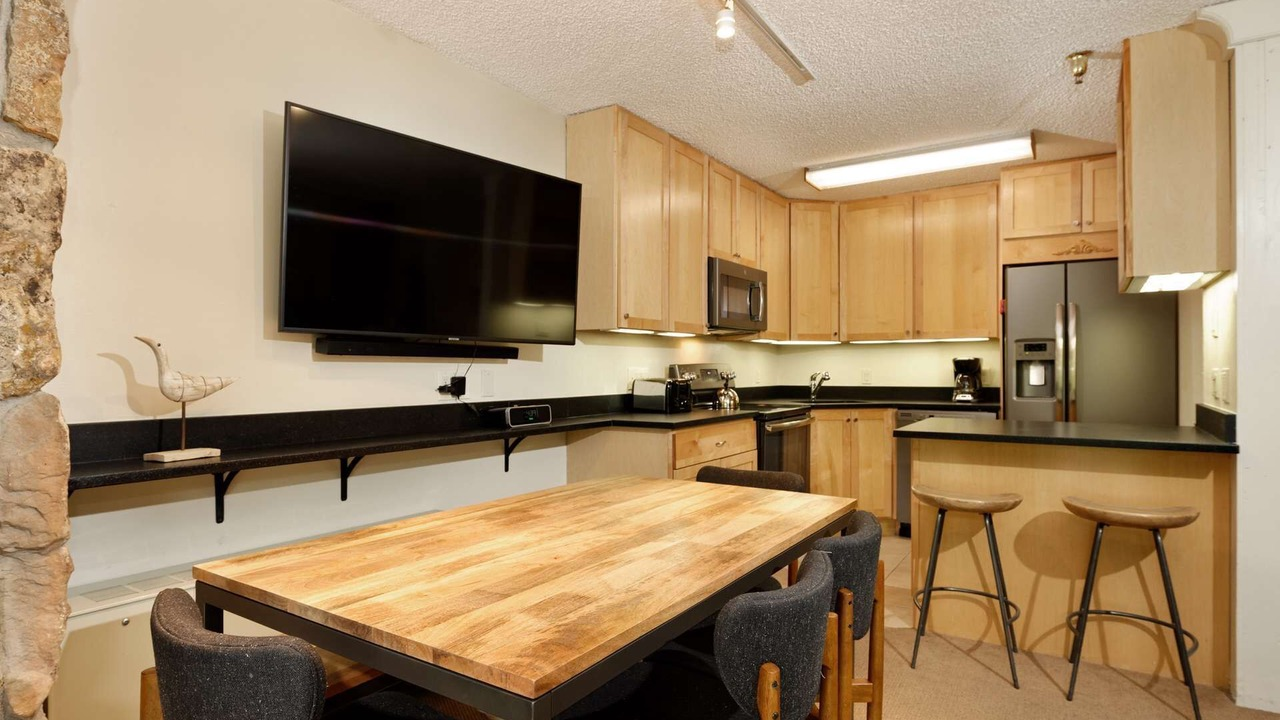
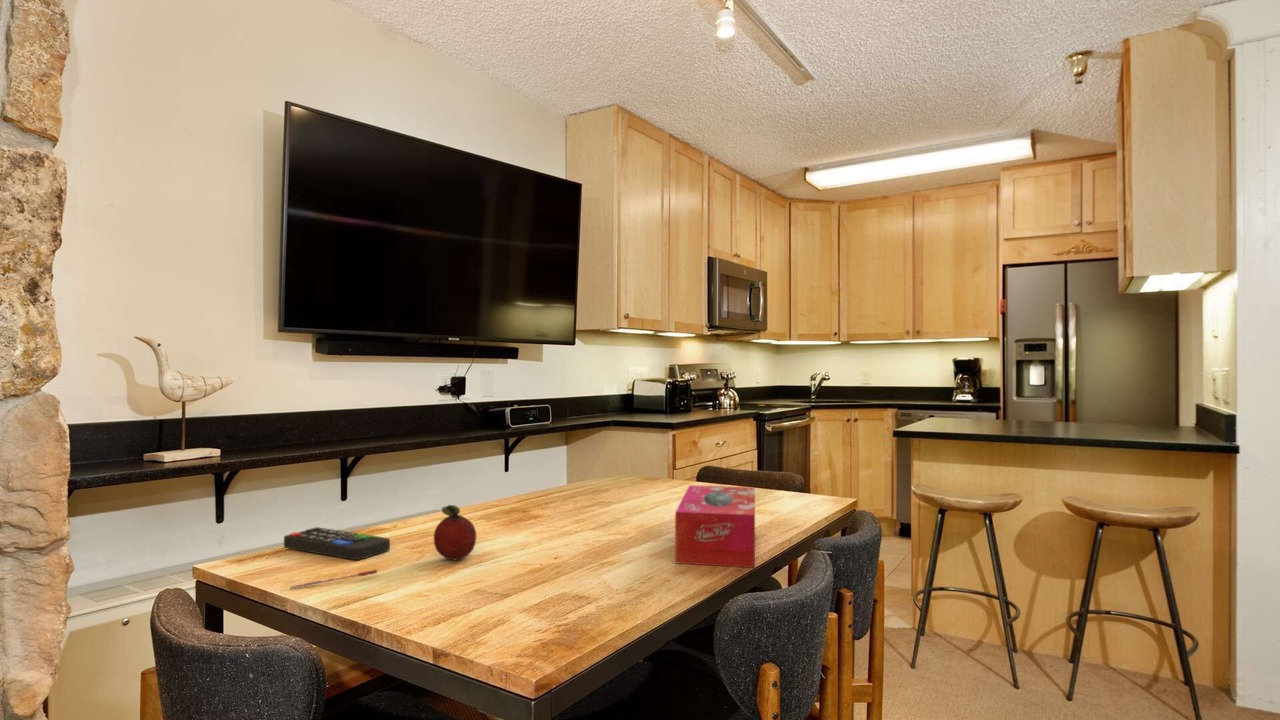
+ pen [289,569,378,589]
+ fruit [433,504,477,561]
+ remote control [283,526,391,561]
+ tissue box [674,484,756,569]
